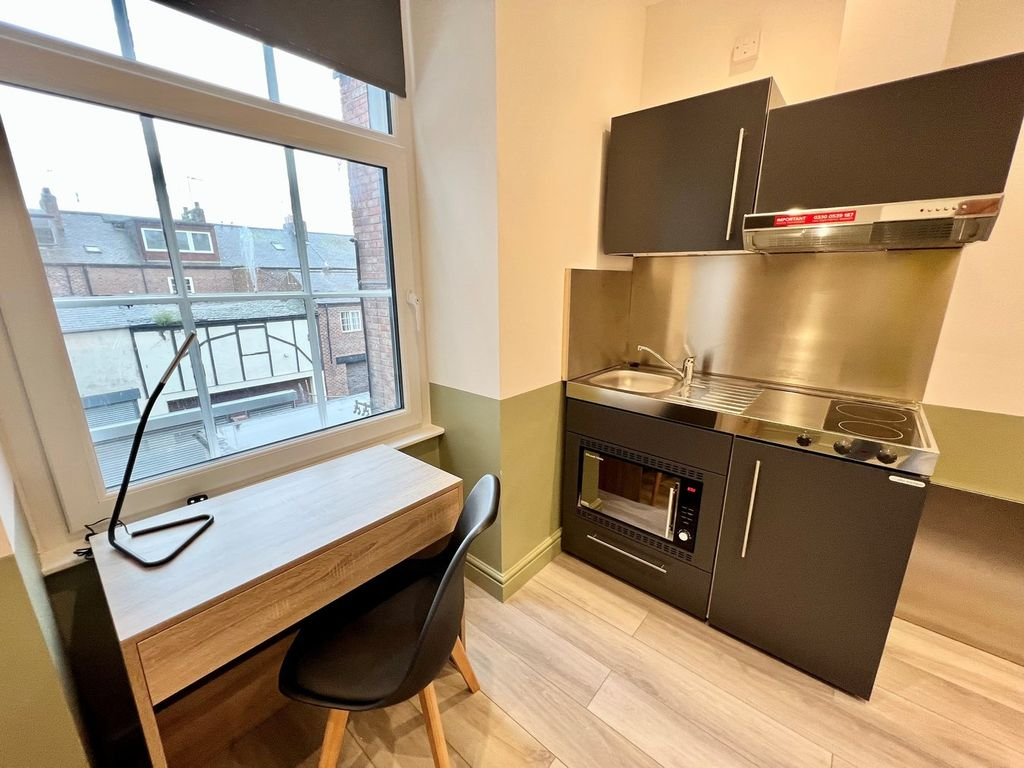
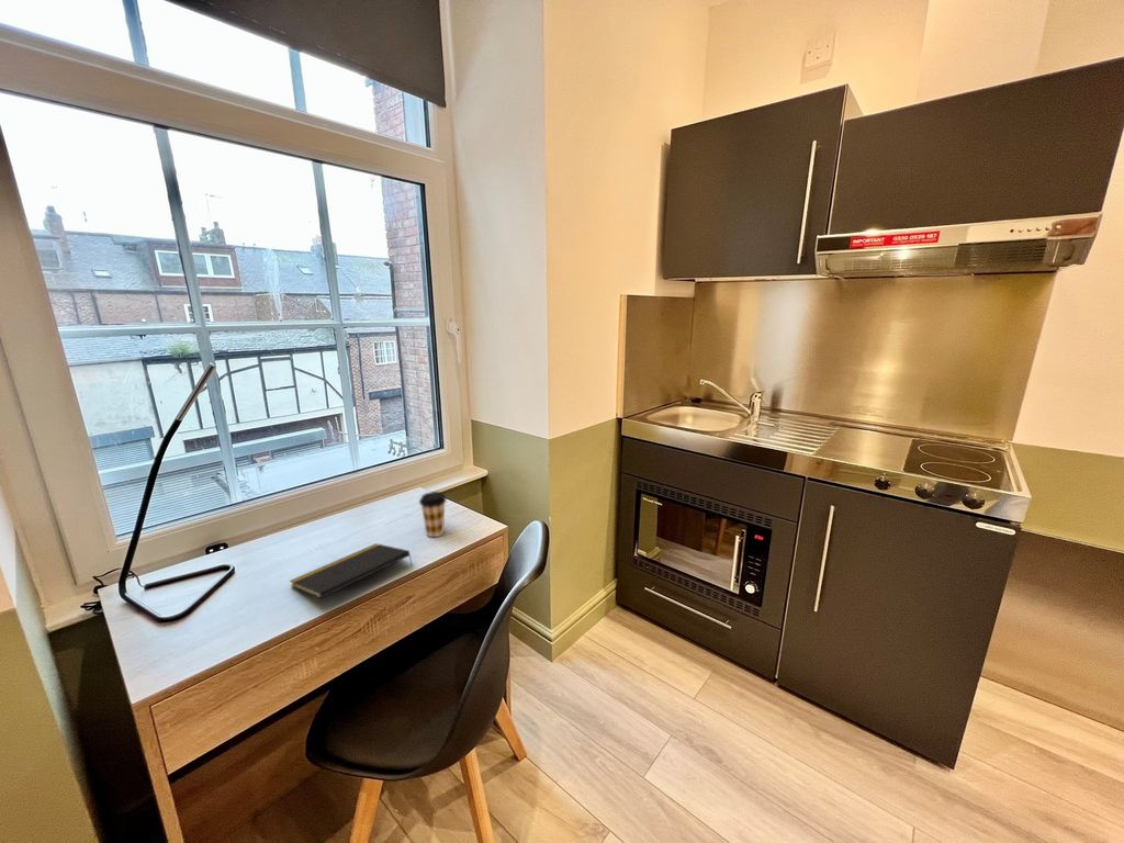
+ coffee cup [418,491,448,538]
+ notepad [289,542,414,599]
